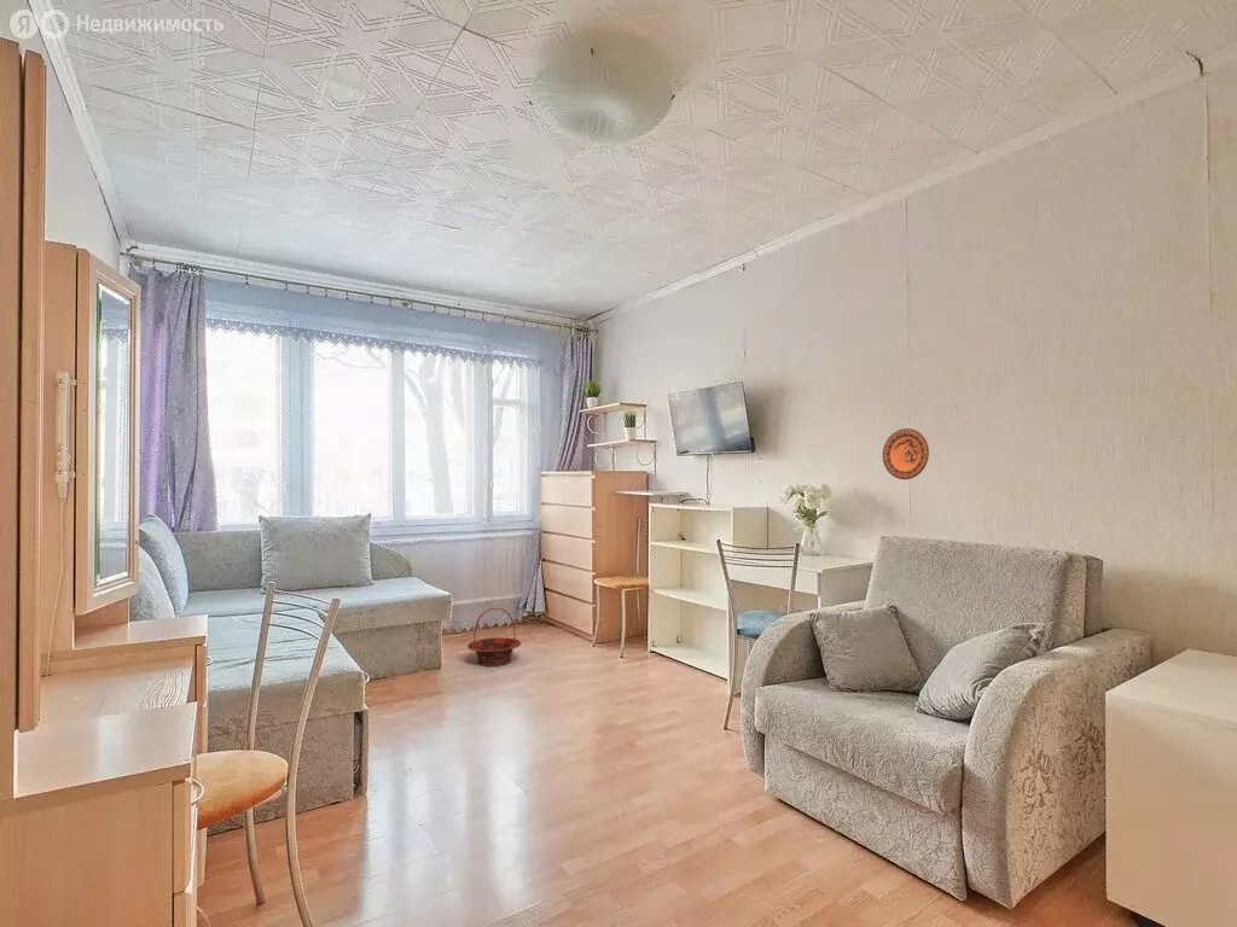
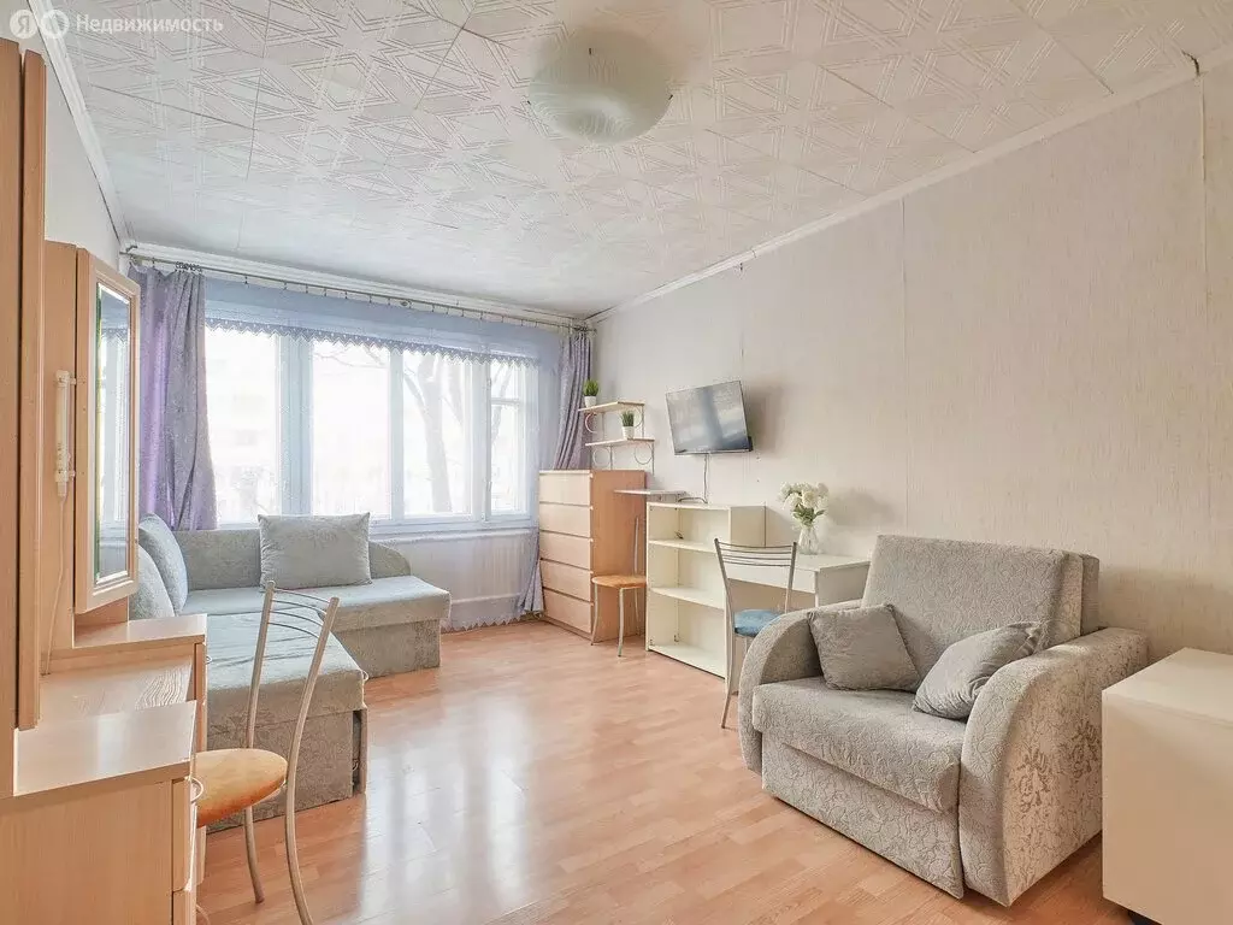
- decorative plate [882,427,930,480]
- basket [466,607,523,667]
